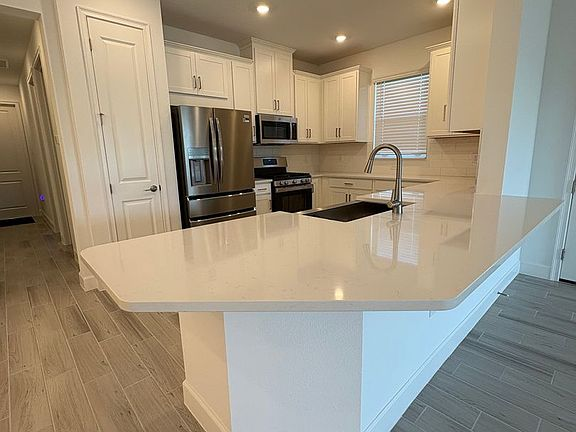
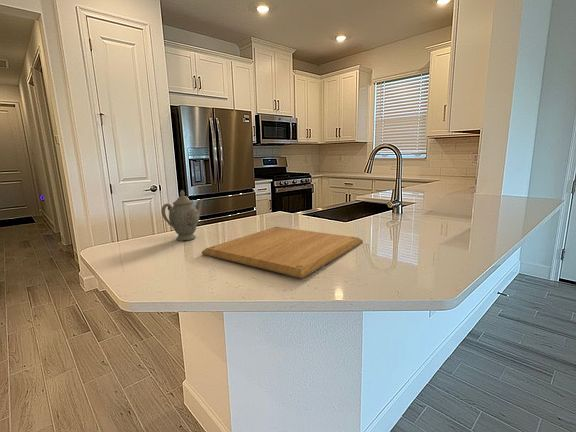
+ chopping board [201,226,364,279]
+ chinaware [160,189,204,242]
